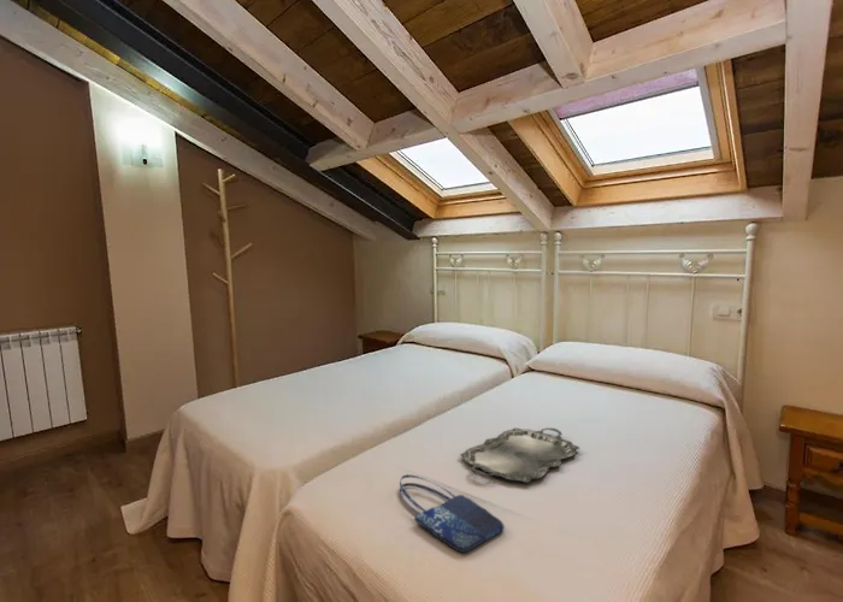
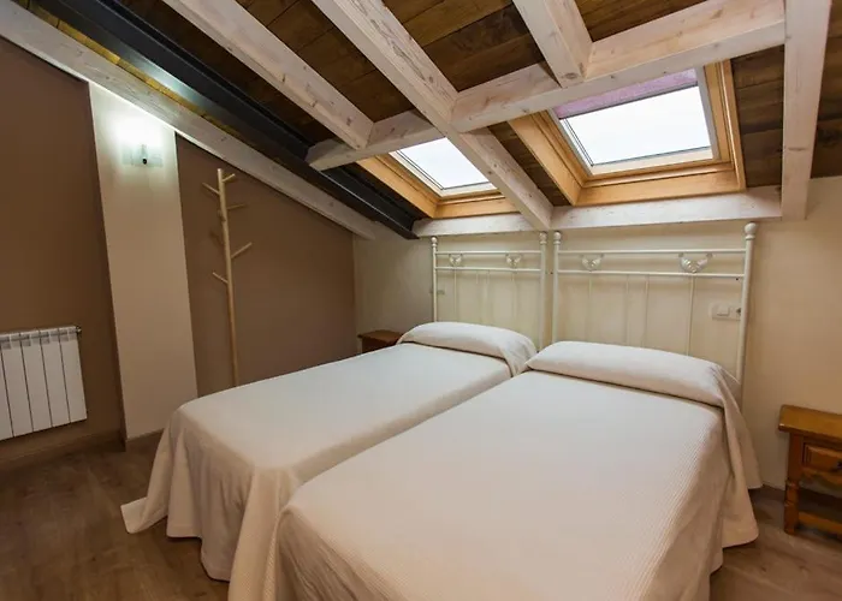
- serving tray [459,427,580,484]
- shopping bag [399,473,506,554]
